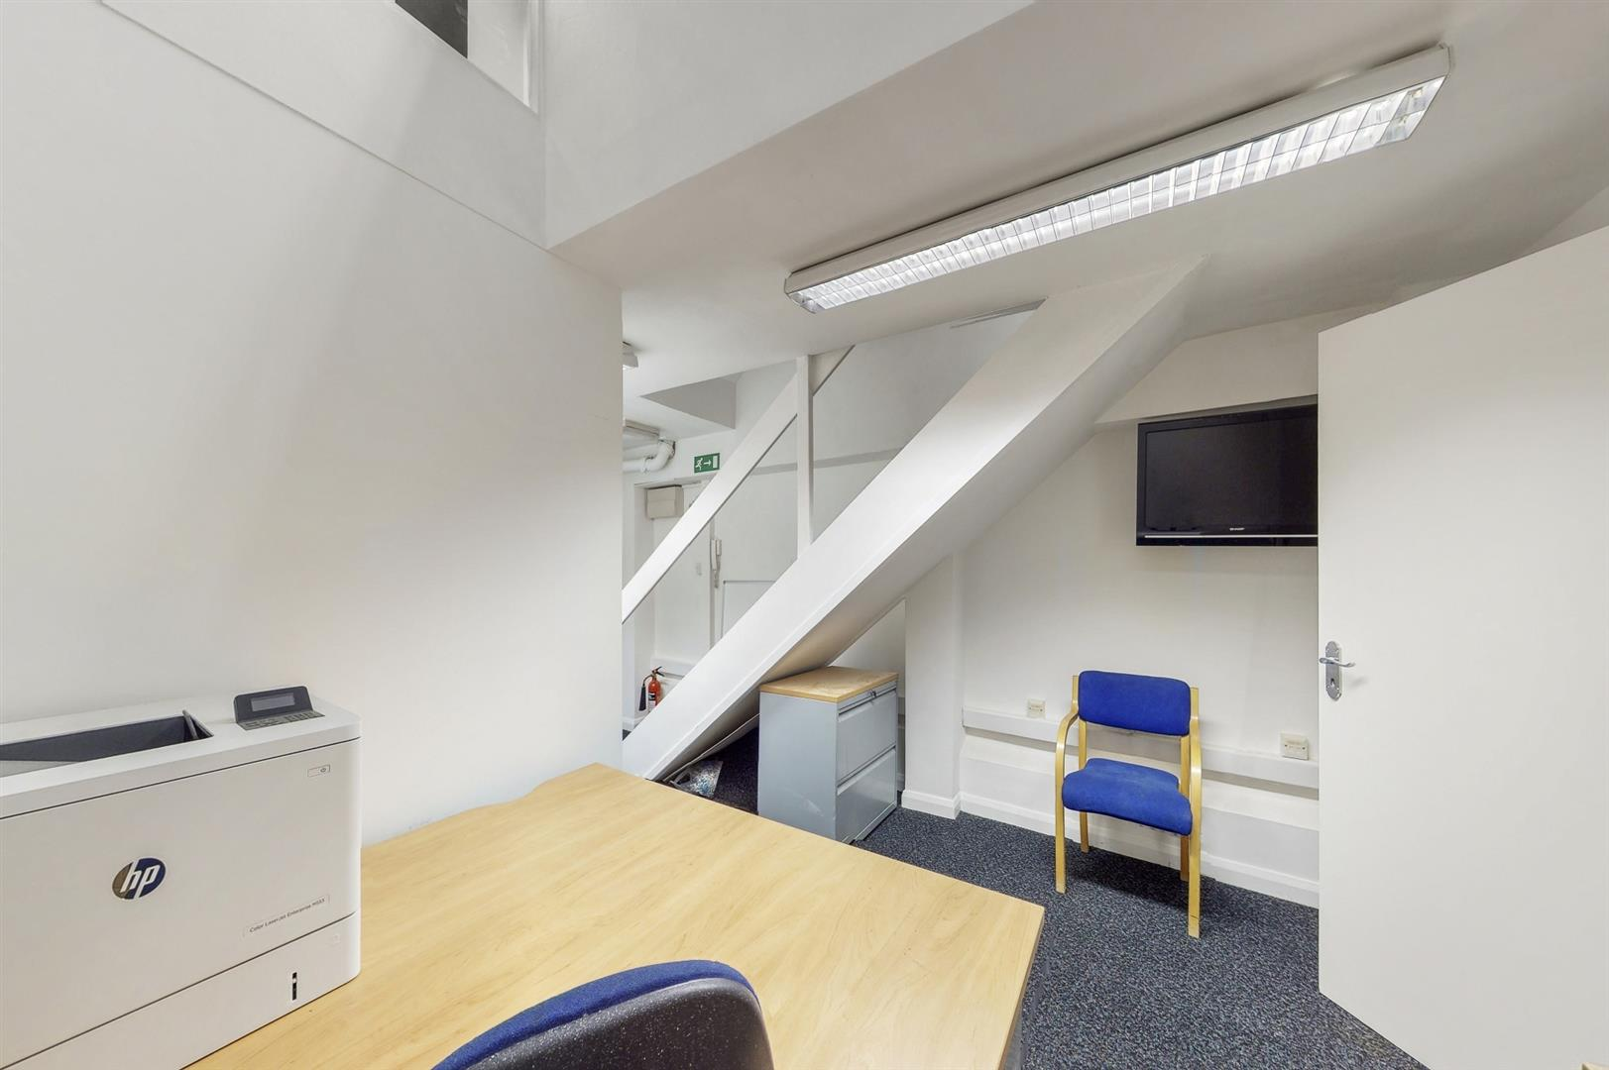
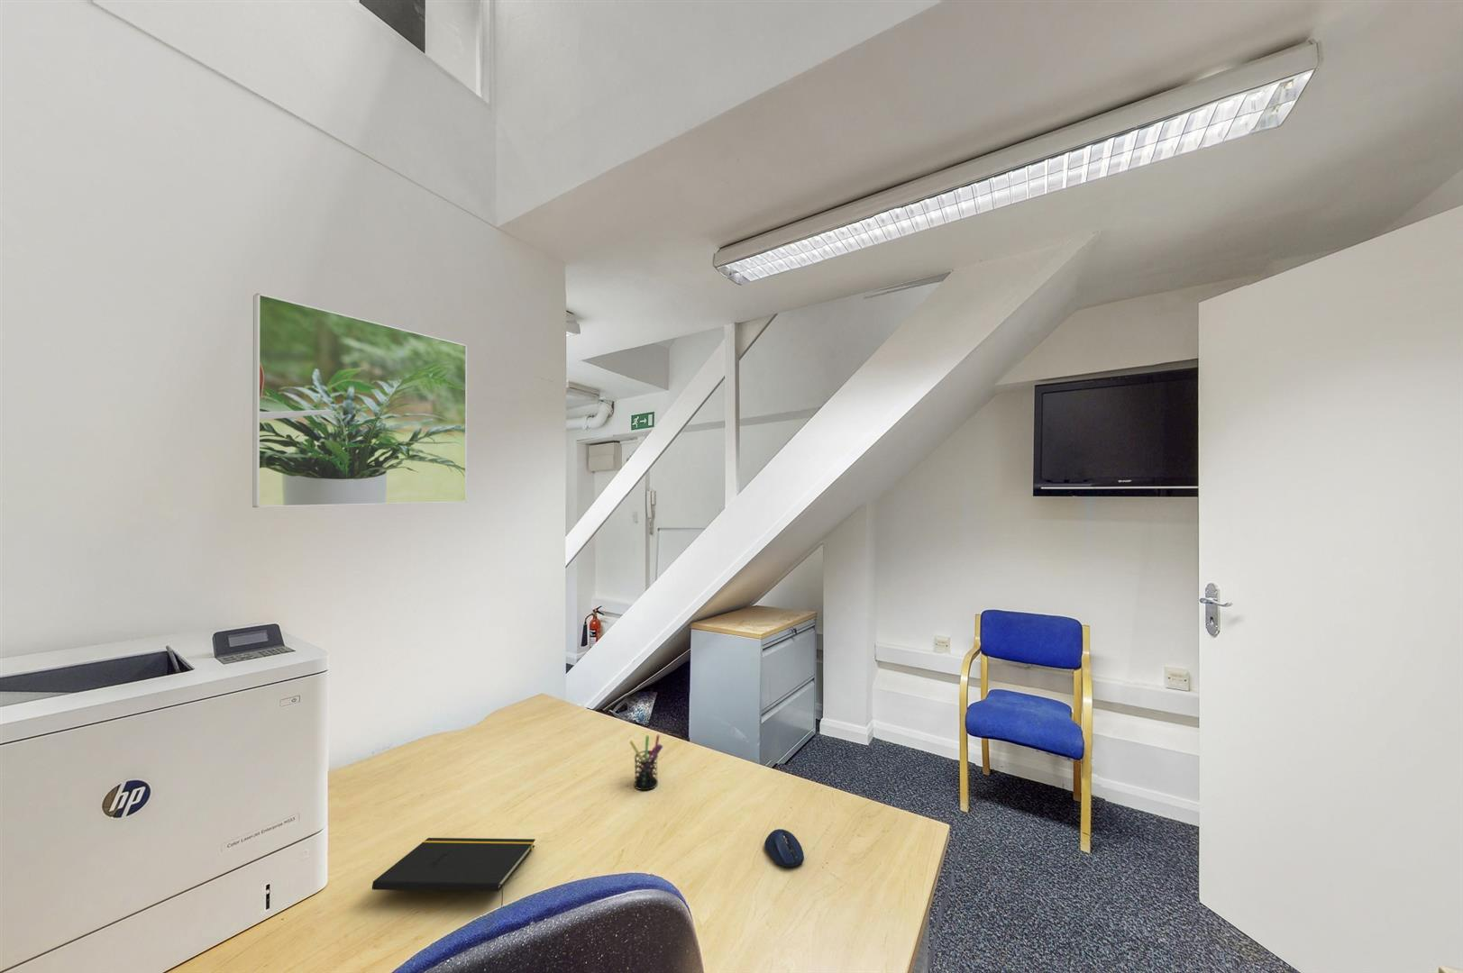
+ notepad [371,837,537,907]
+ computer mouse [764,827,805,869]
+ pen holder [628,734,664,791]
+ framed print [252,292,468,508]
